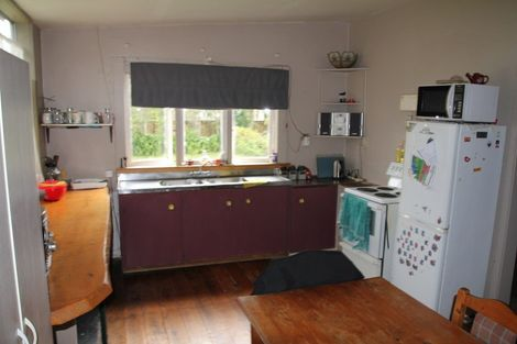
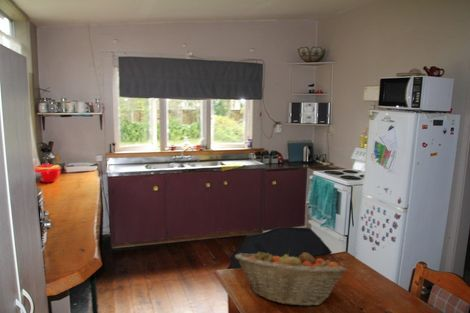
+ fruit basket [234,248,347,307]
